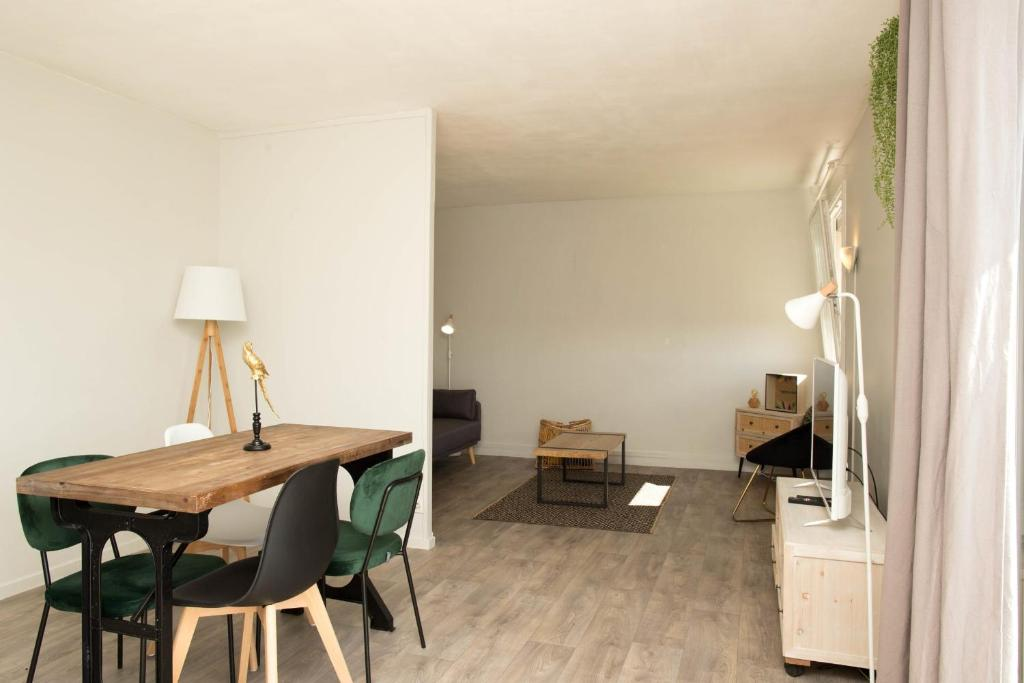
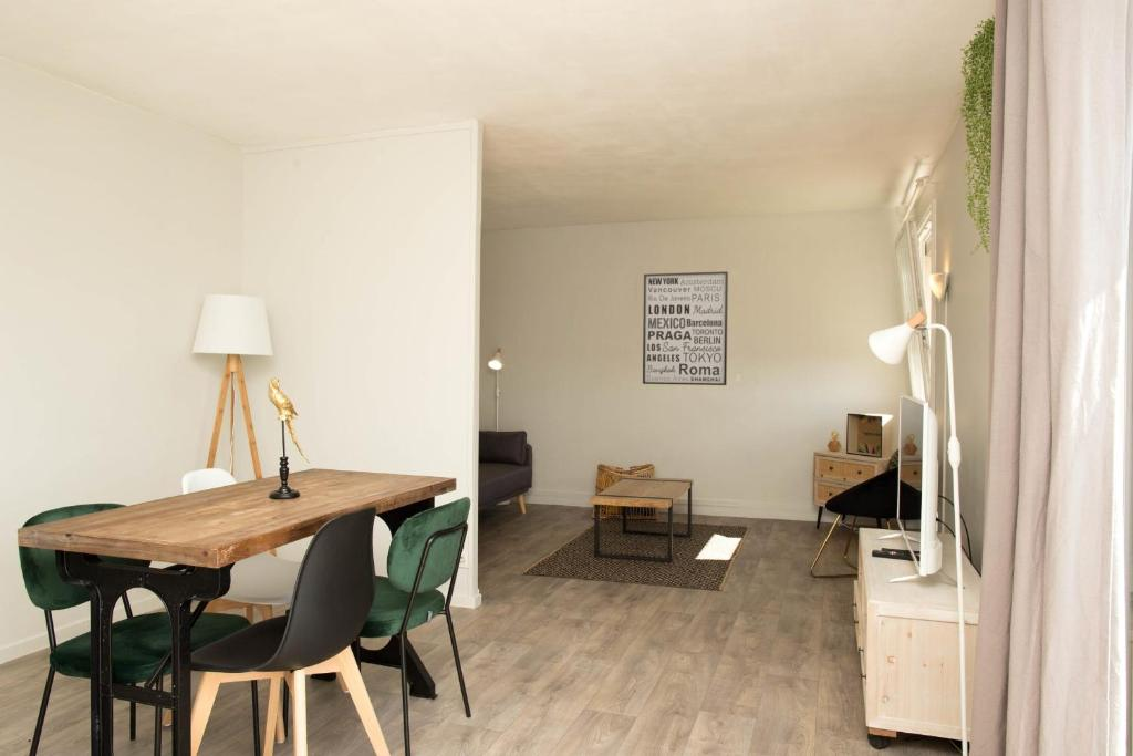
+ wall art [642,270,729,386]
